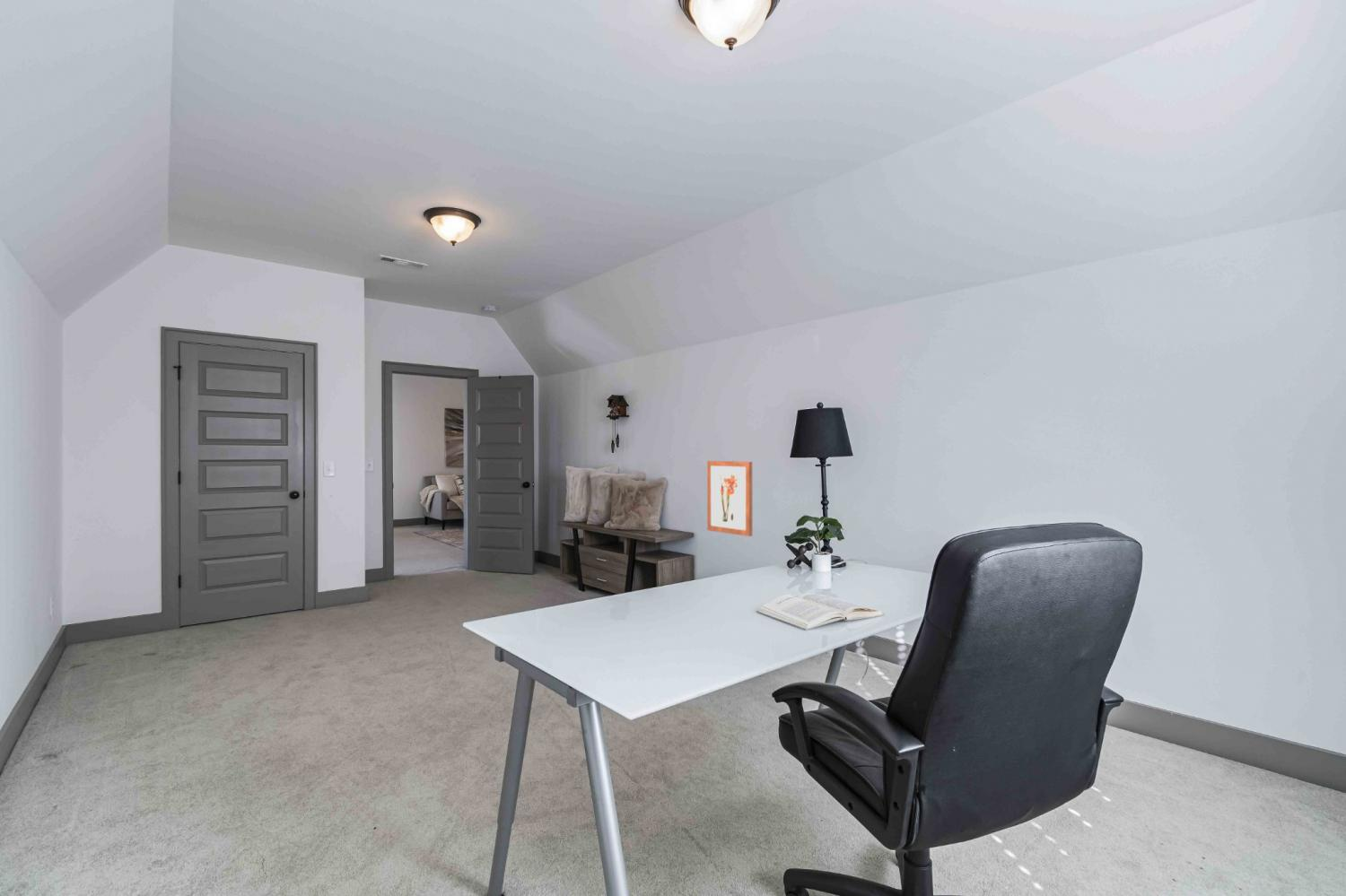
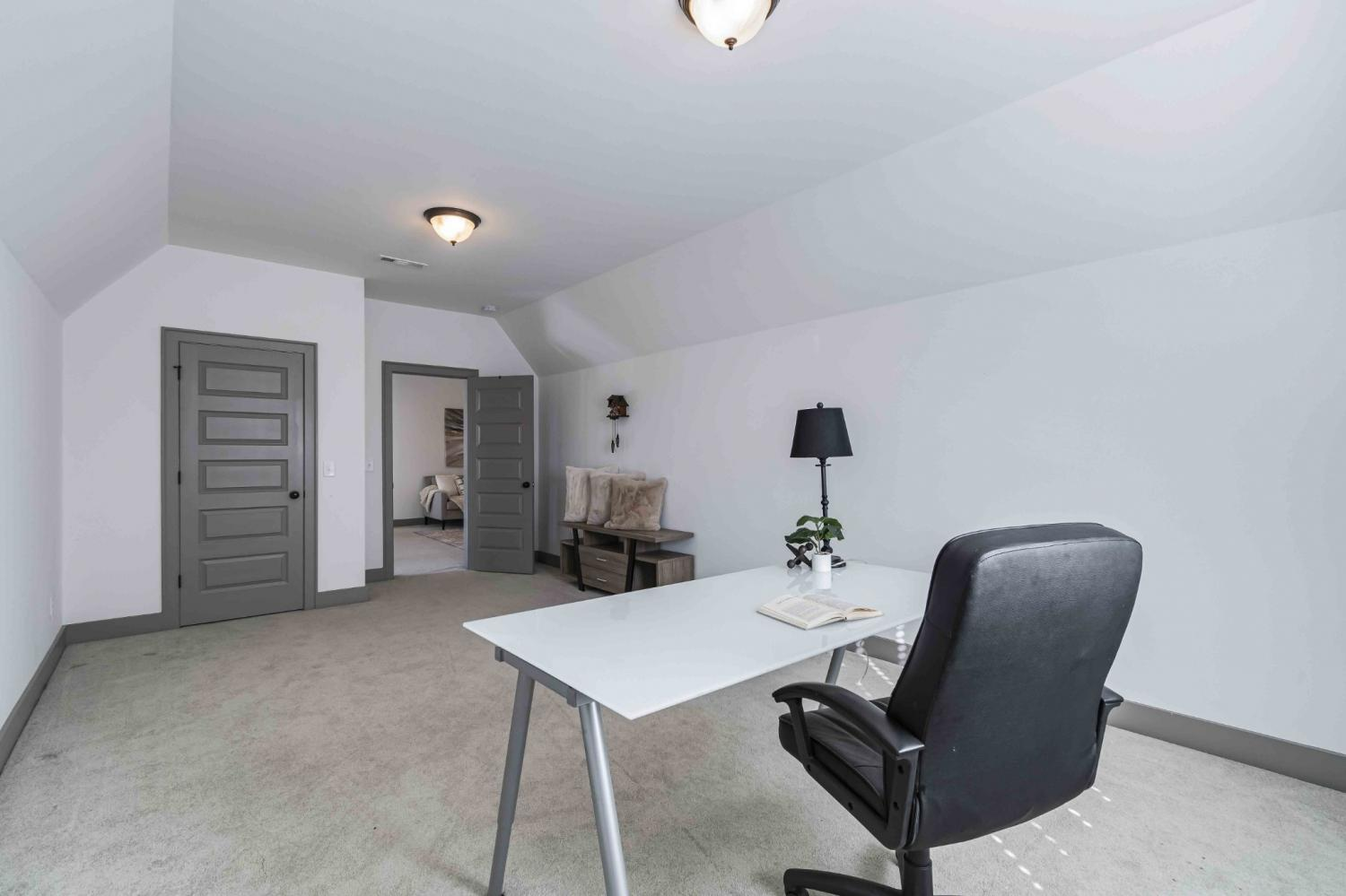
- wall art [706,460,753,537]
